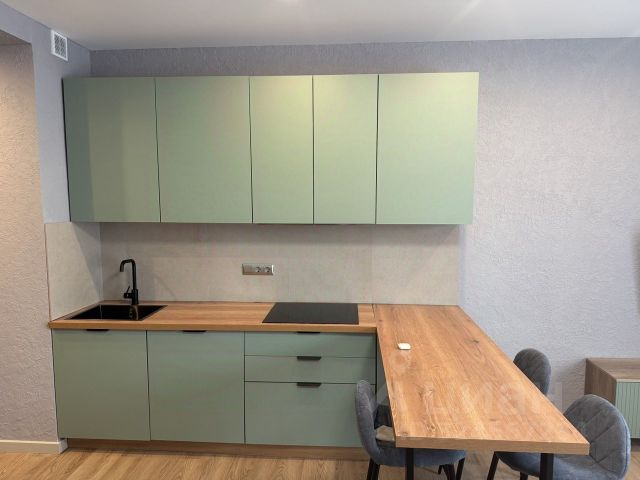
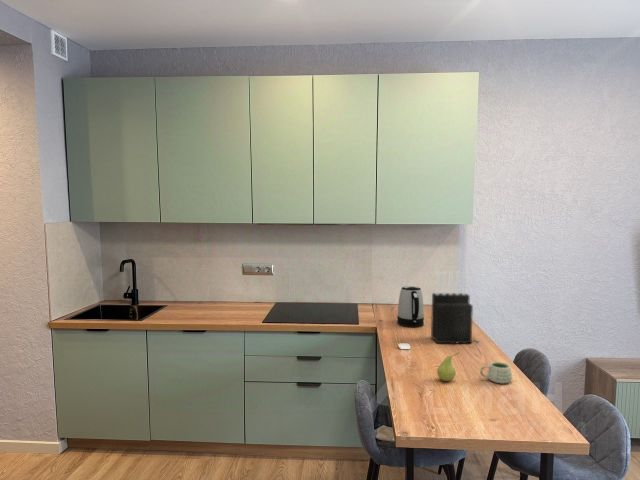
+ knife block [430,270,474,346]
+ fruit [436,351,460,382]
+ kettle [396,285,425,328]
+ mug [479,361,513,384]
